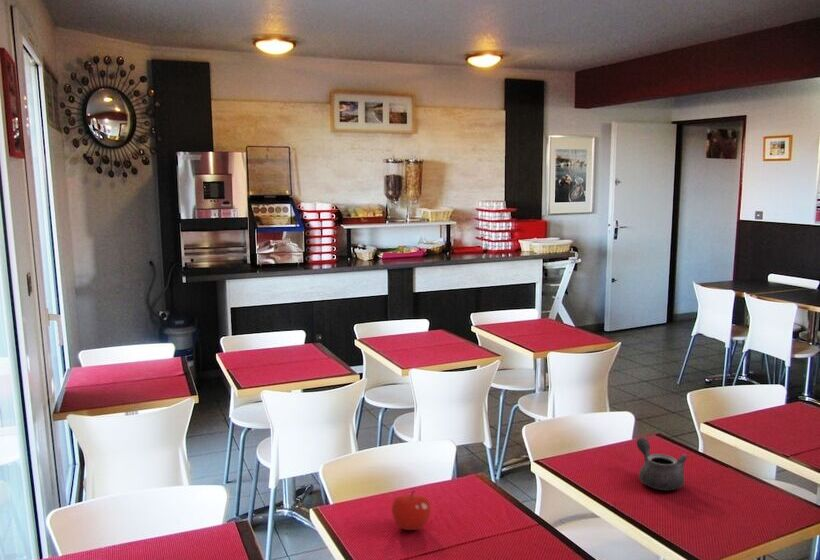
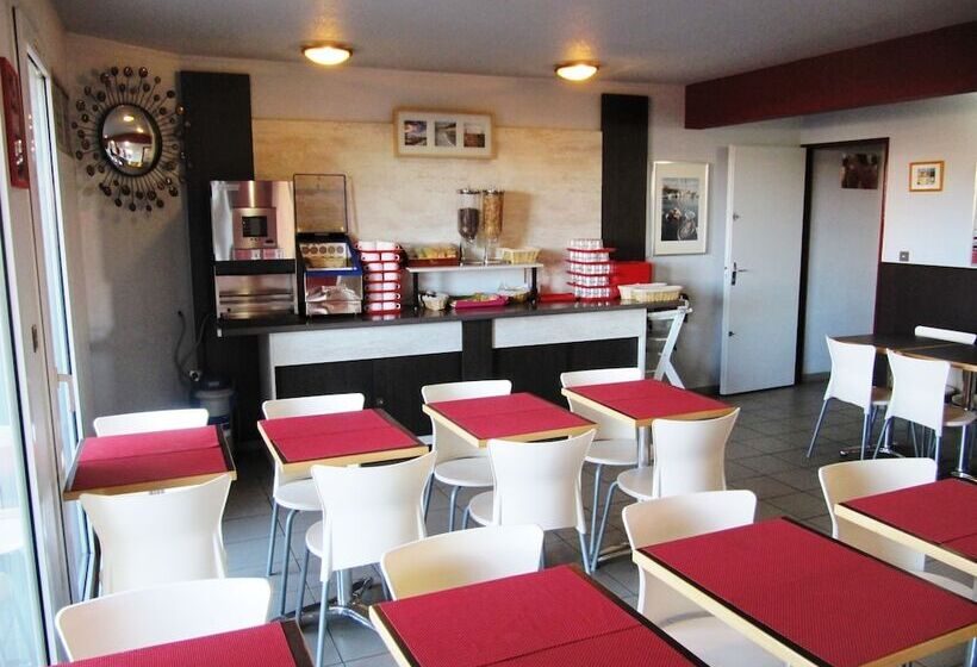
- teapot [635,436,688,491]
- fruit [391,490,432,531]
